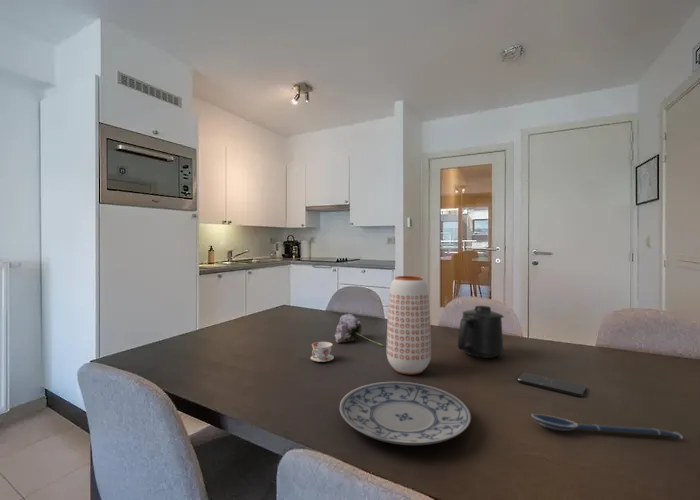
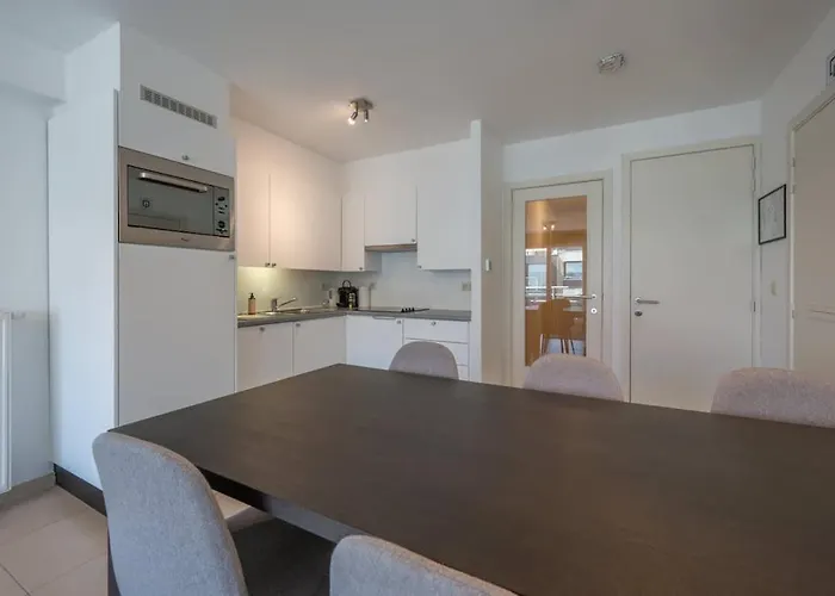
- teacup [310,341,335,363]
- spoon [530,413,684,440]
- mug [457,305,505,359]
- plate [339,381,472,446]
- planter [386,275,432,376]
- smartphone [517,371,586,398]
- flower [334,313,385,347]
